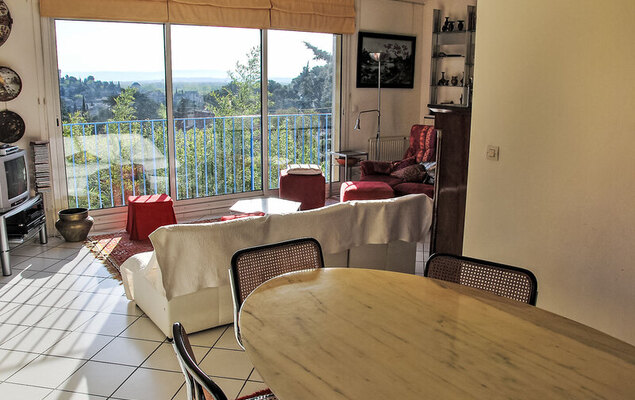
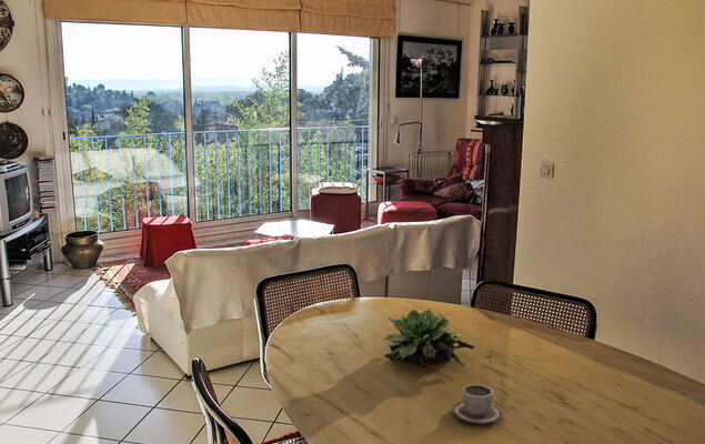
+ succulent plant [382,307,476,369]
+ cup [451,383,503,425]
